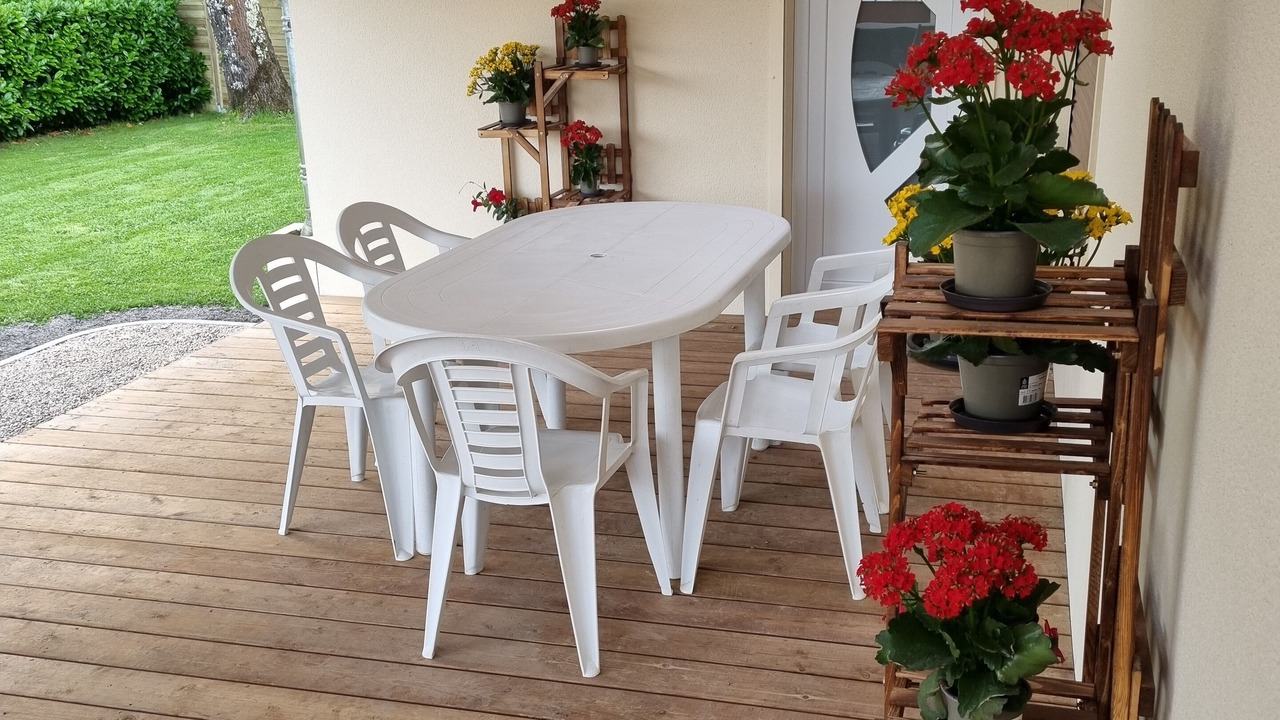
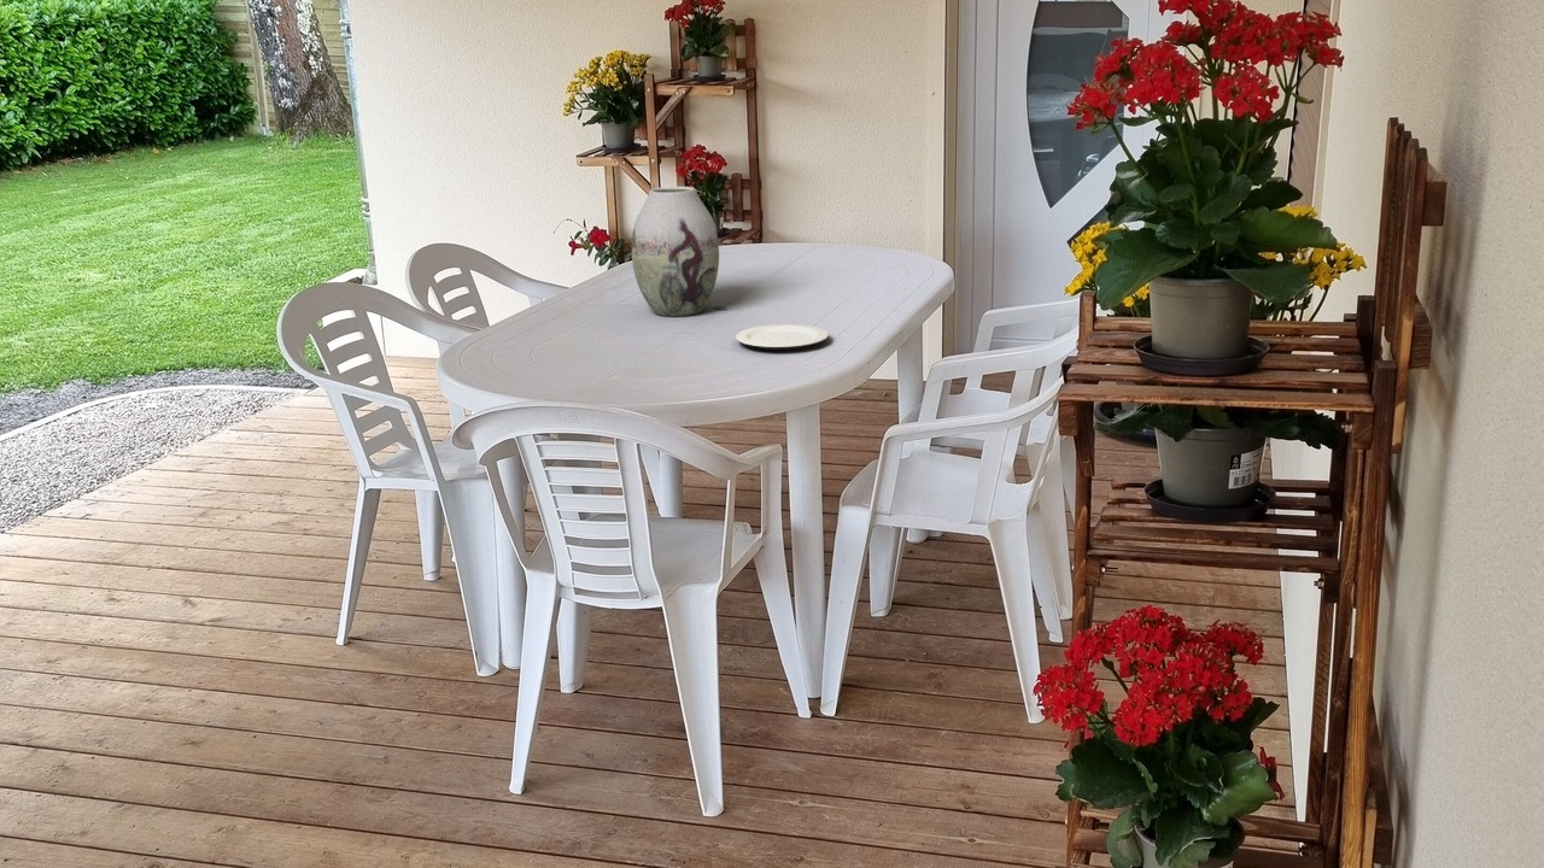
+ vase [631,186,720,317]
+ plate [735,323,830,351]
